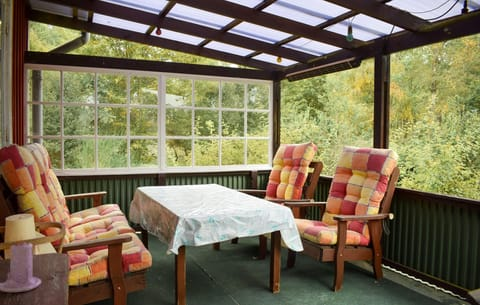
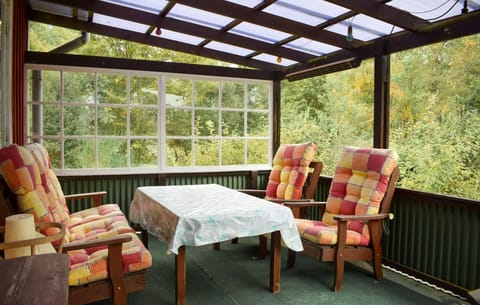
- candle [0,236,42,293]
